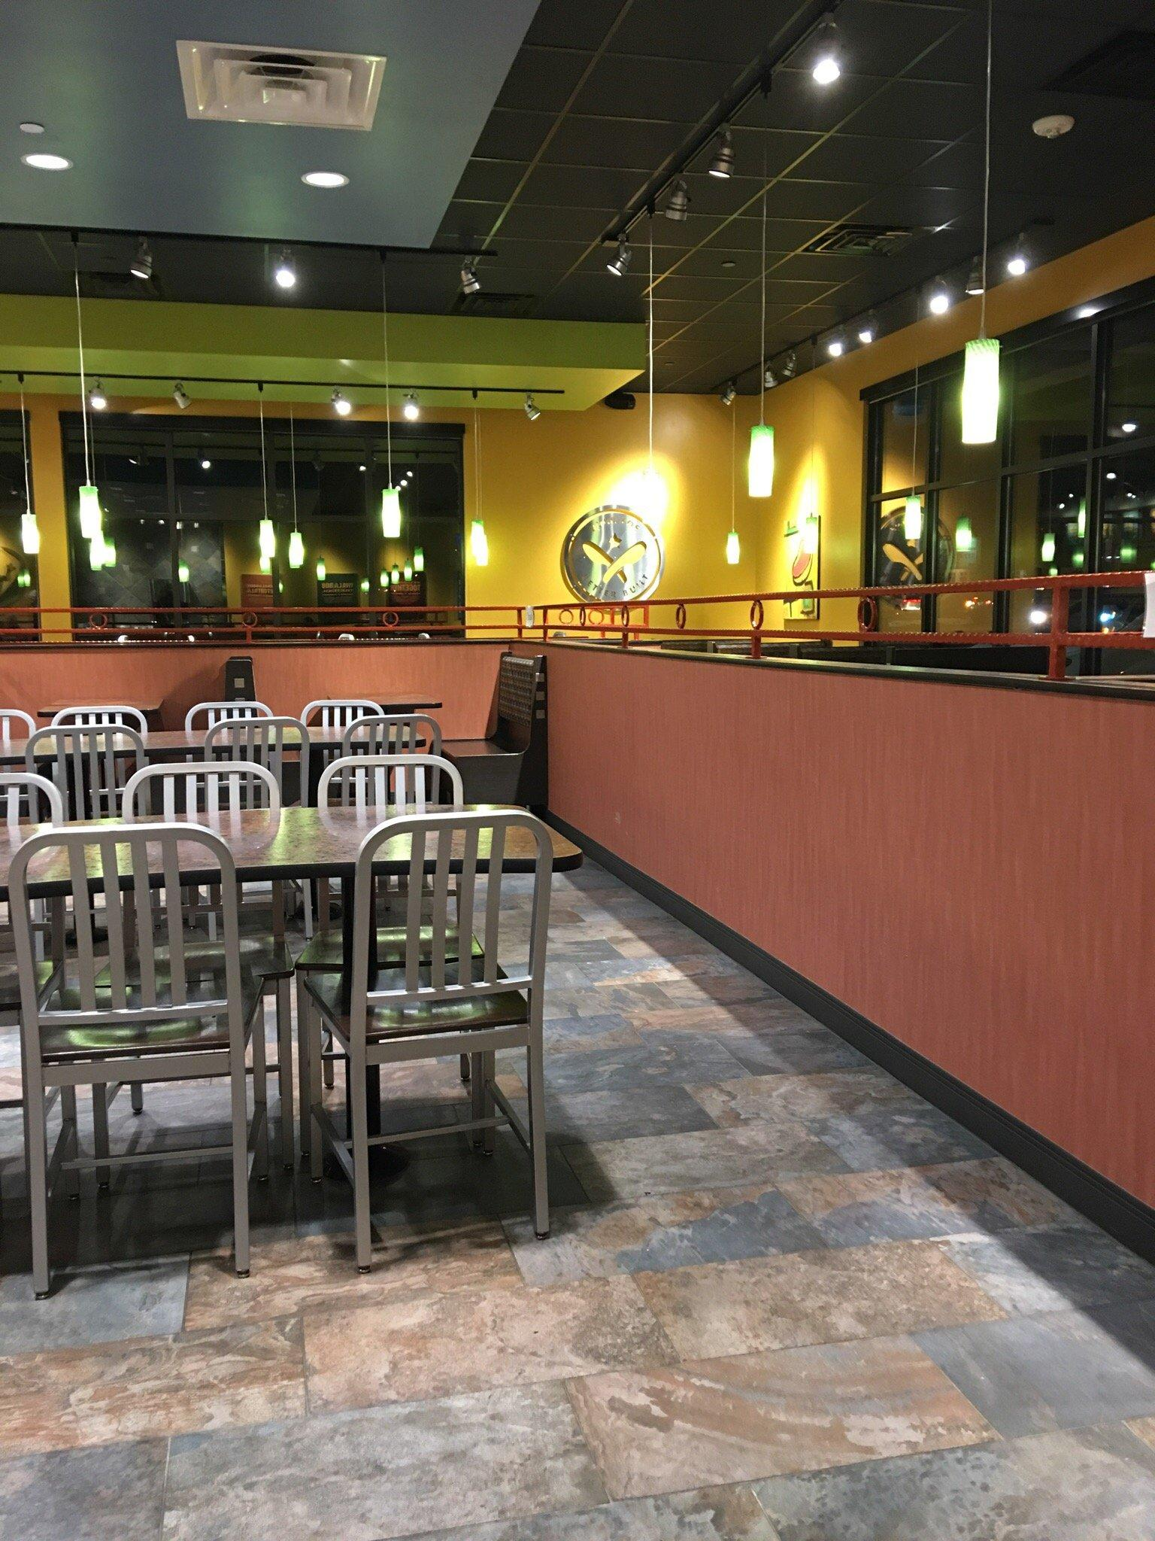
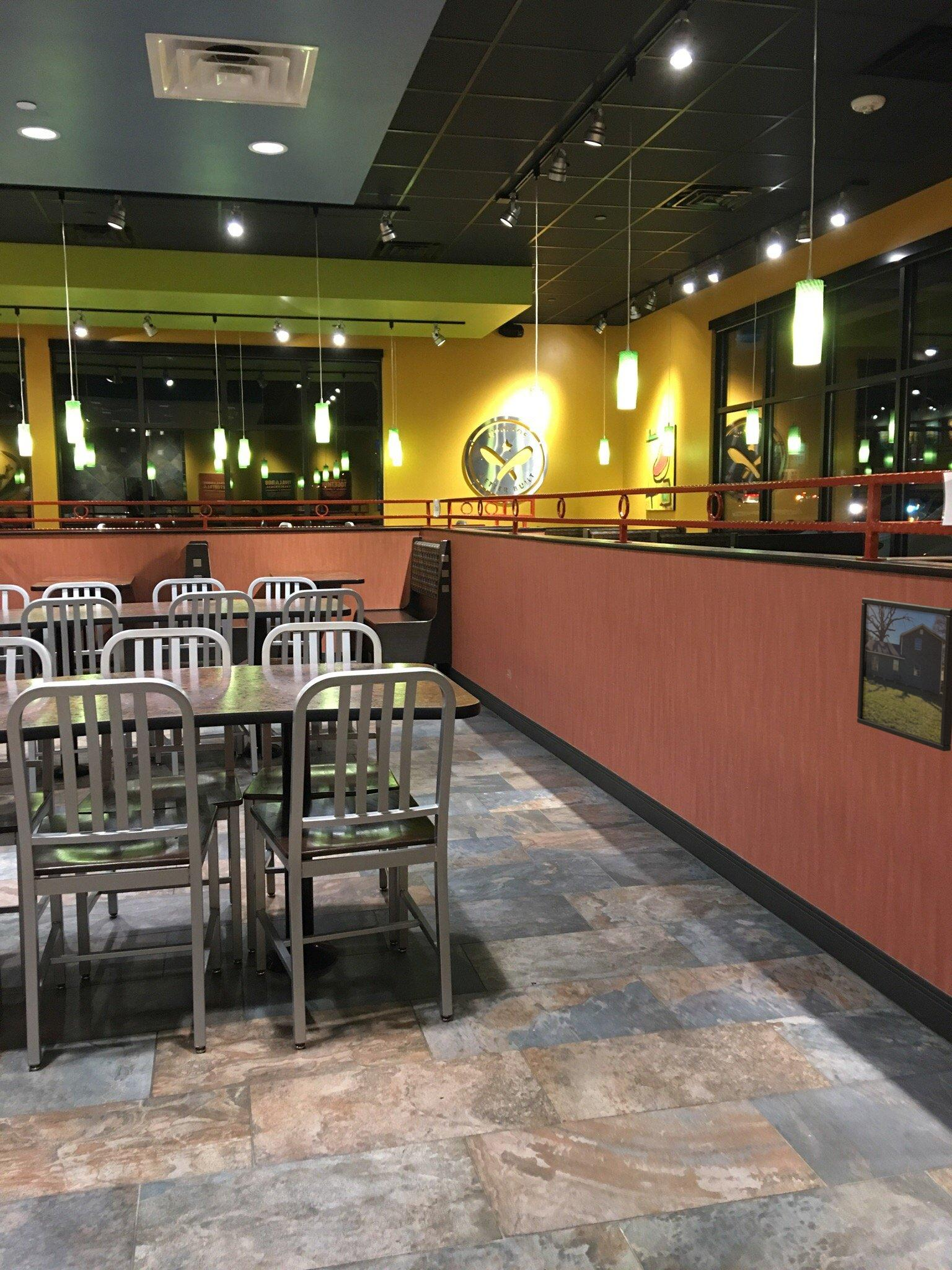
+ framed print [857,597,952,752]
